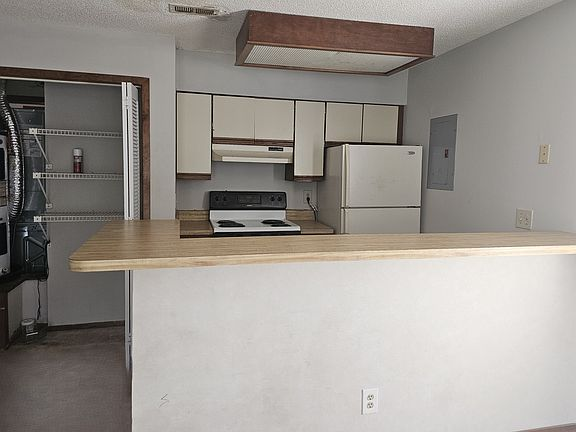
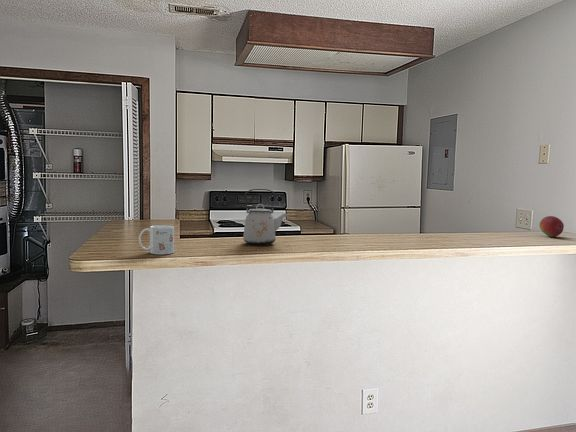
+ fruit [539,215,565,238]
+ kettle [242,188,289,246]
+ mug [138,224,175,255]
